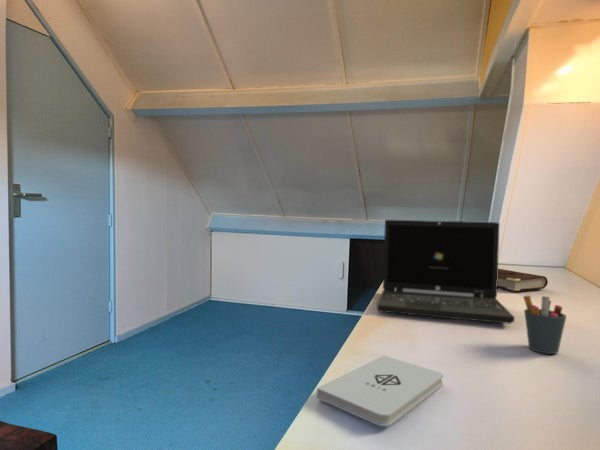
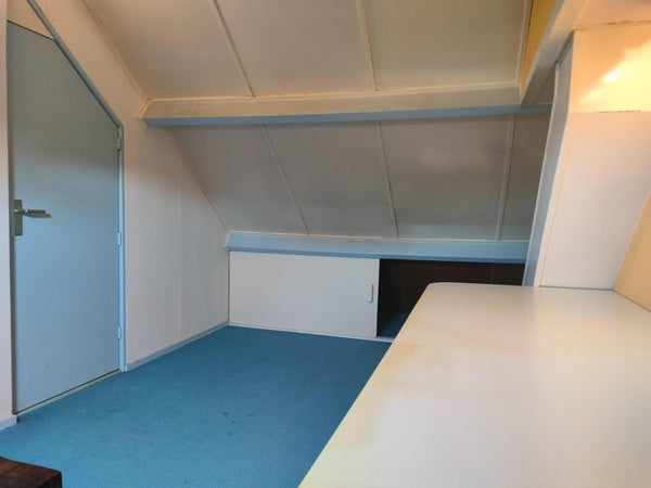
- laptop [376,219,516,325]
- book [497,268,549,292]
- pen holder [522,295,567,355]
- notepad [316,354,444,428]
